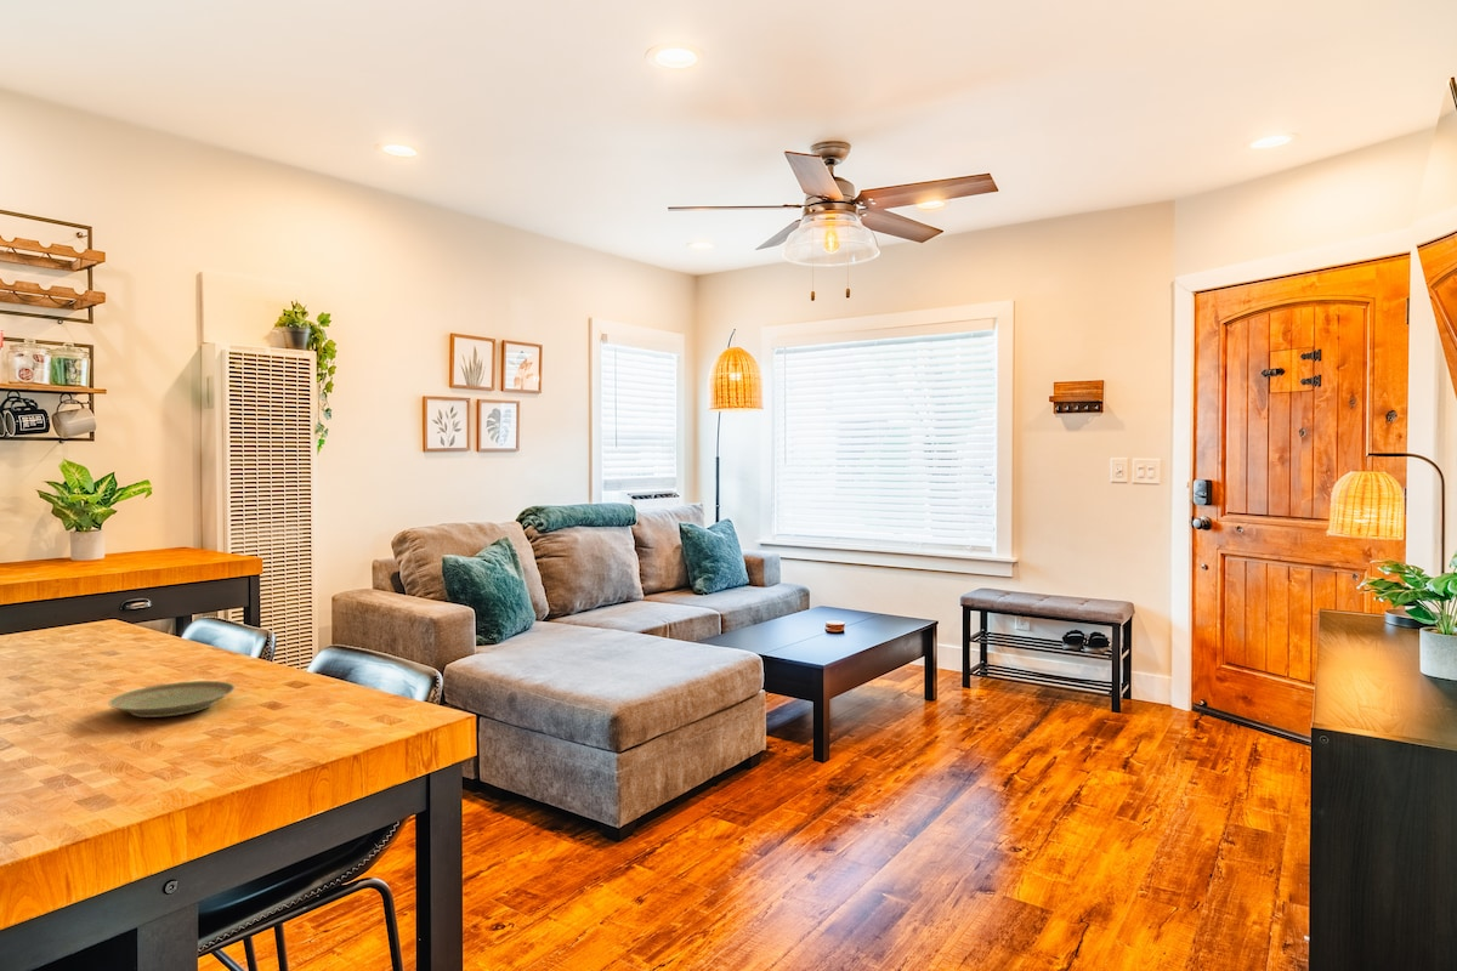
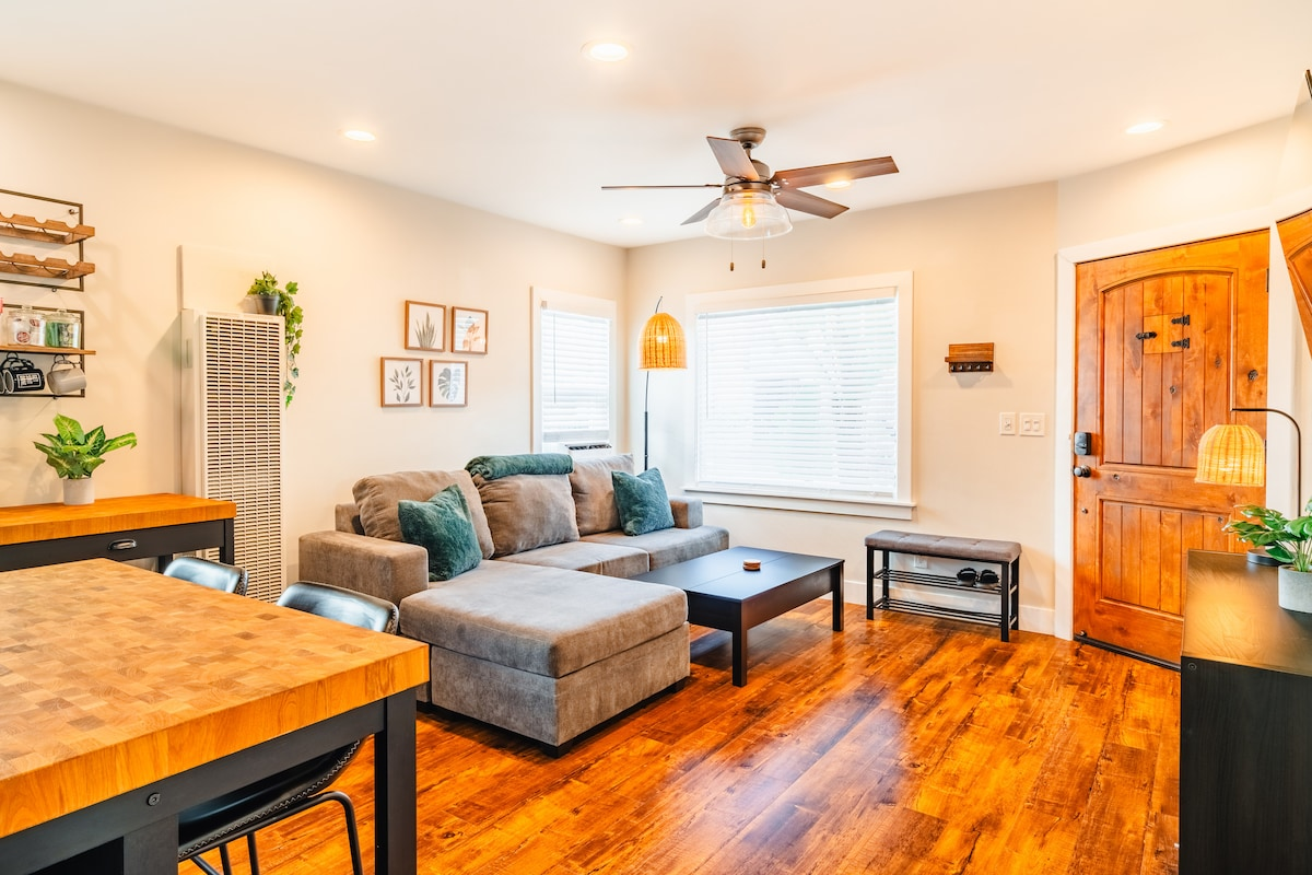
- plate [107,680,237,719]
